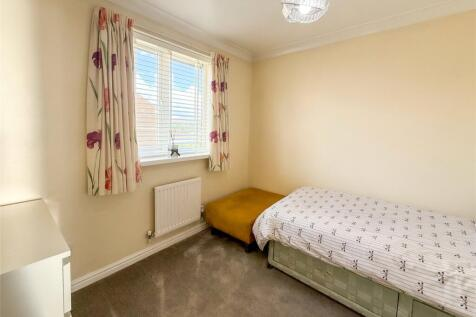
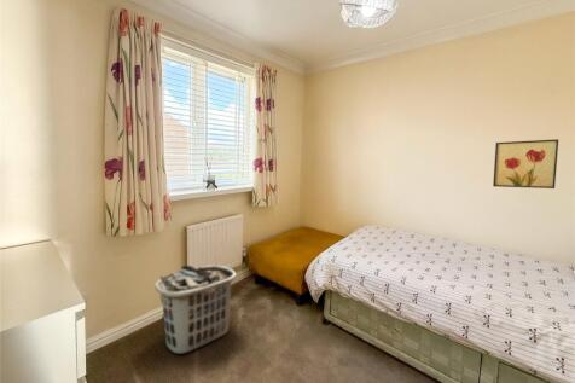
+ wall art [492,138,559,190]
+ clothes hamper [153,265,238,355]
